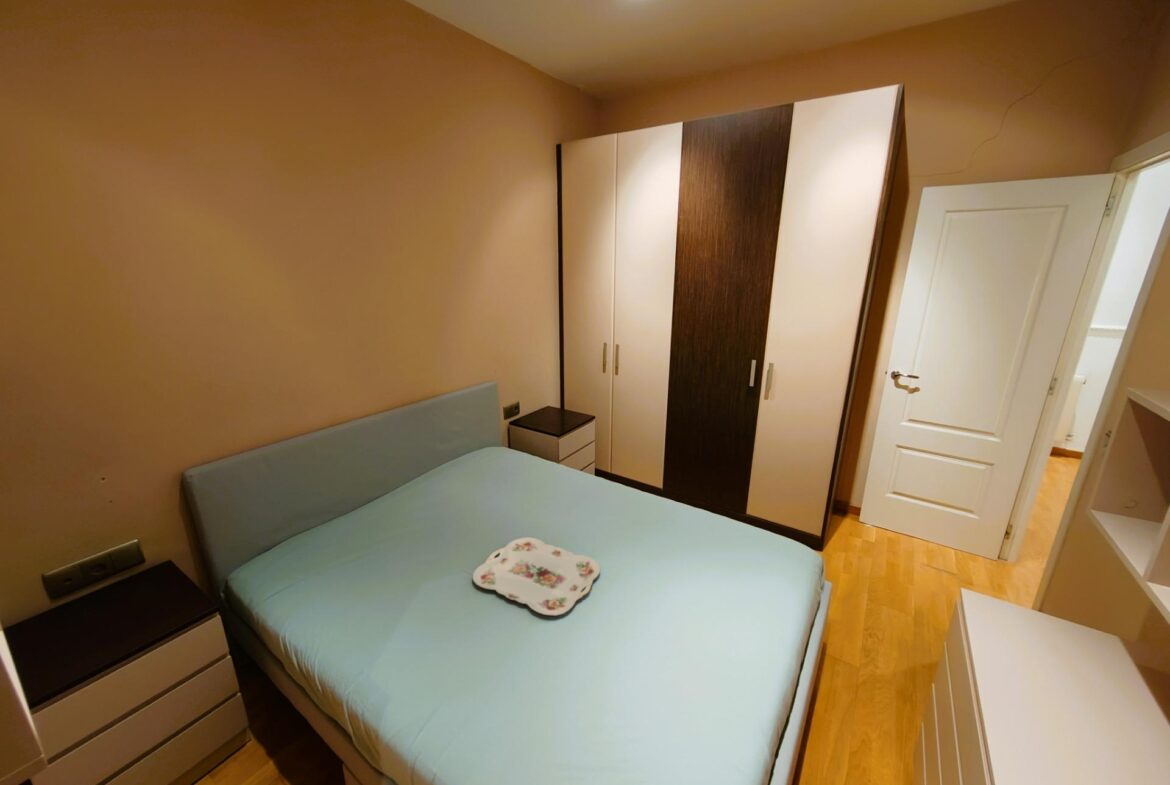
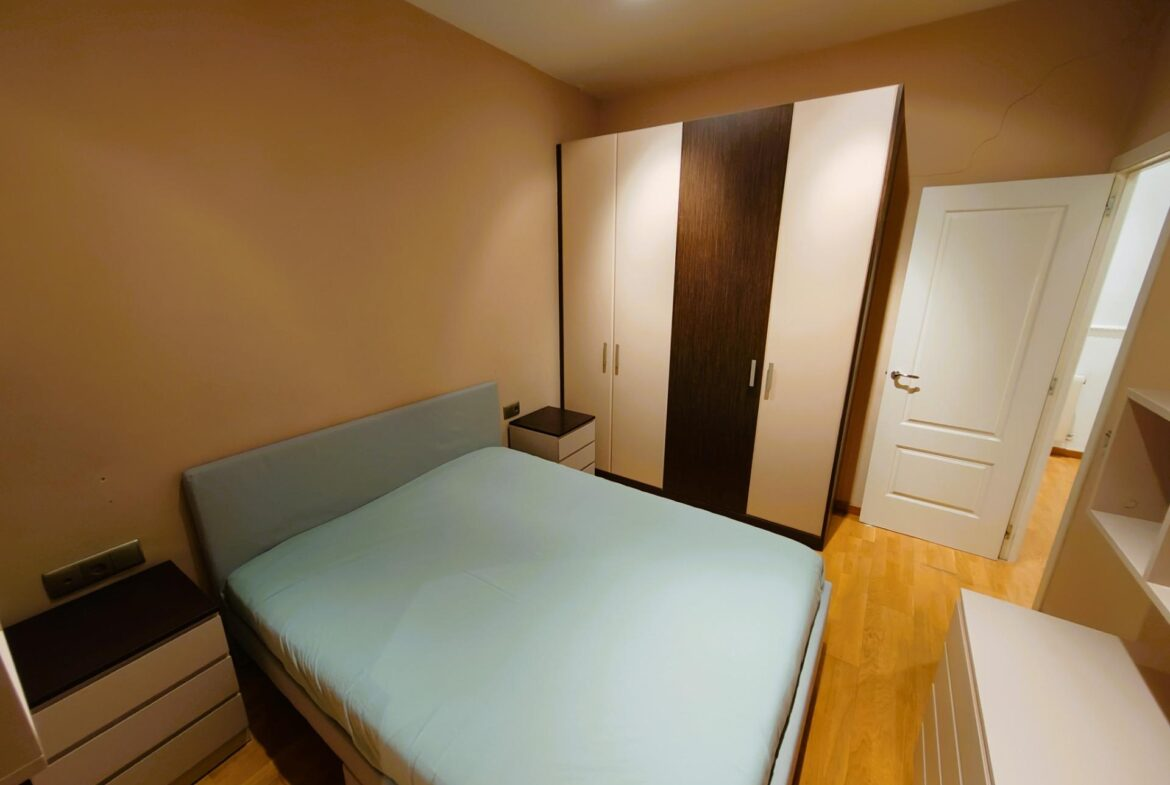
- serving tray [472,536,601,617]
